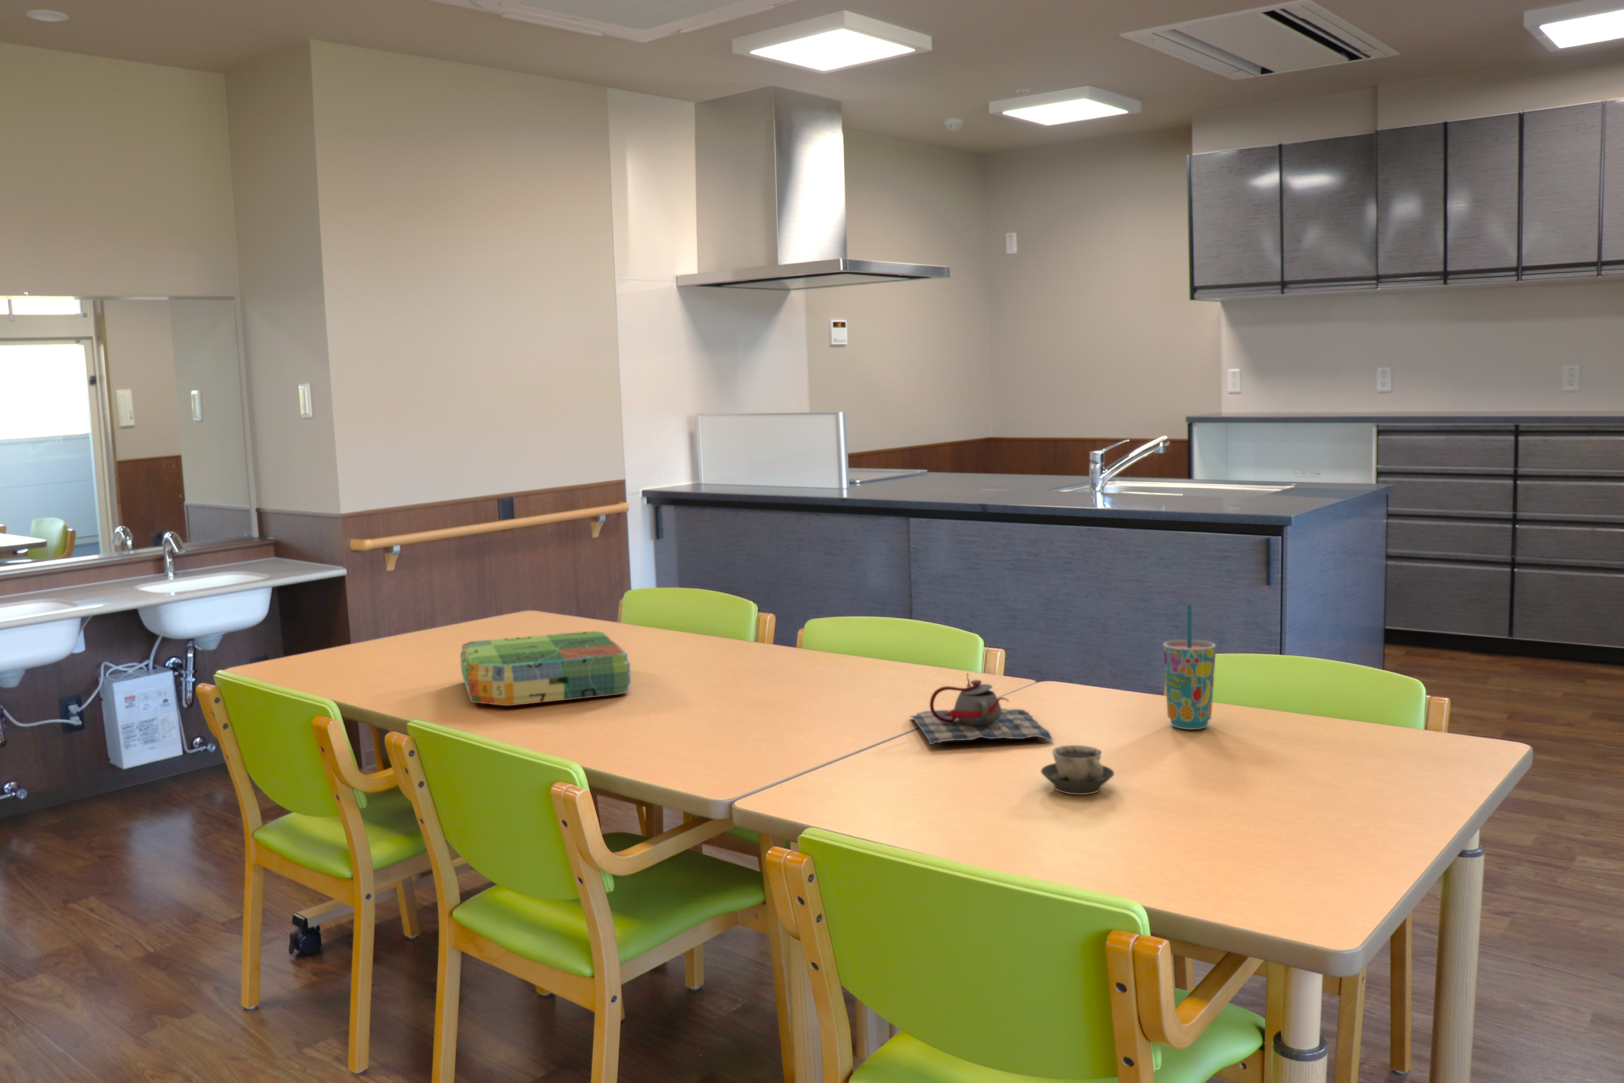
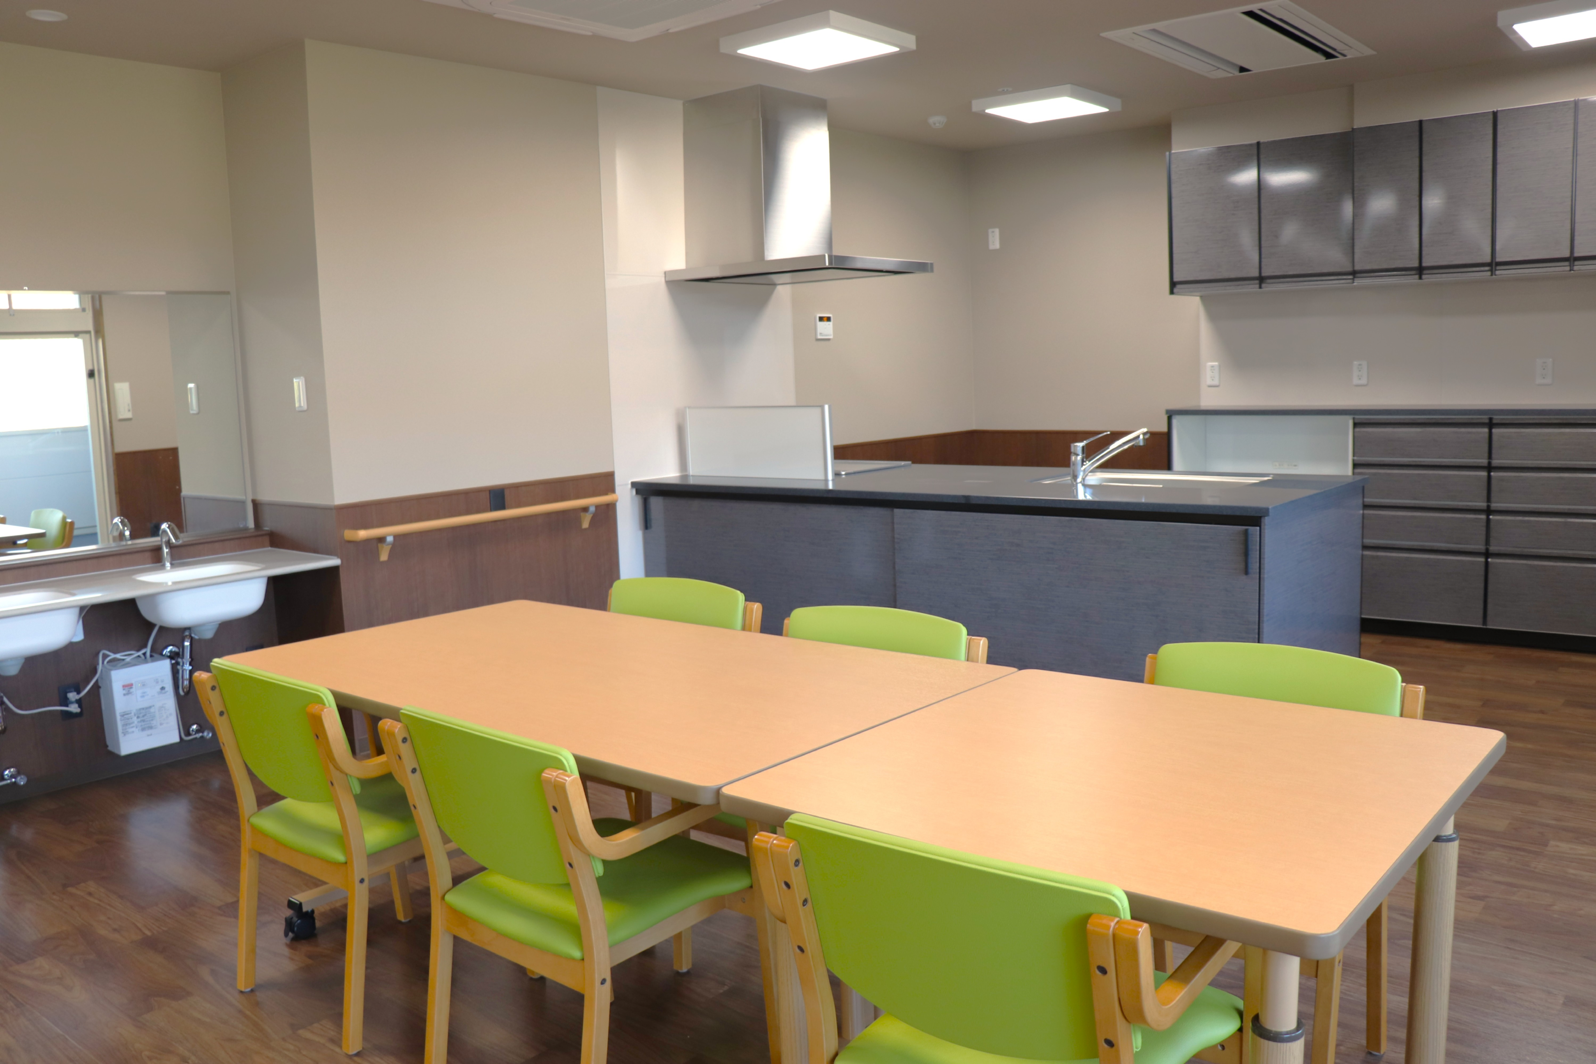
- board game [460,631,631,706]
- teapot [910,672,1054,745]
- cup [1040,745,1114,795]
- cup [1162,603,1217,730]
